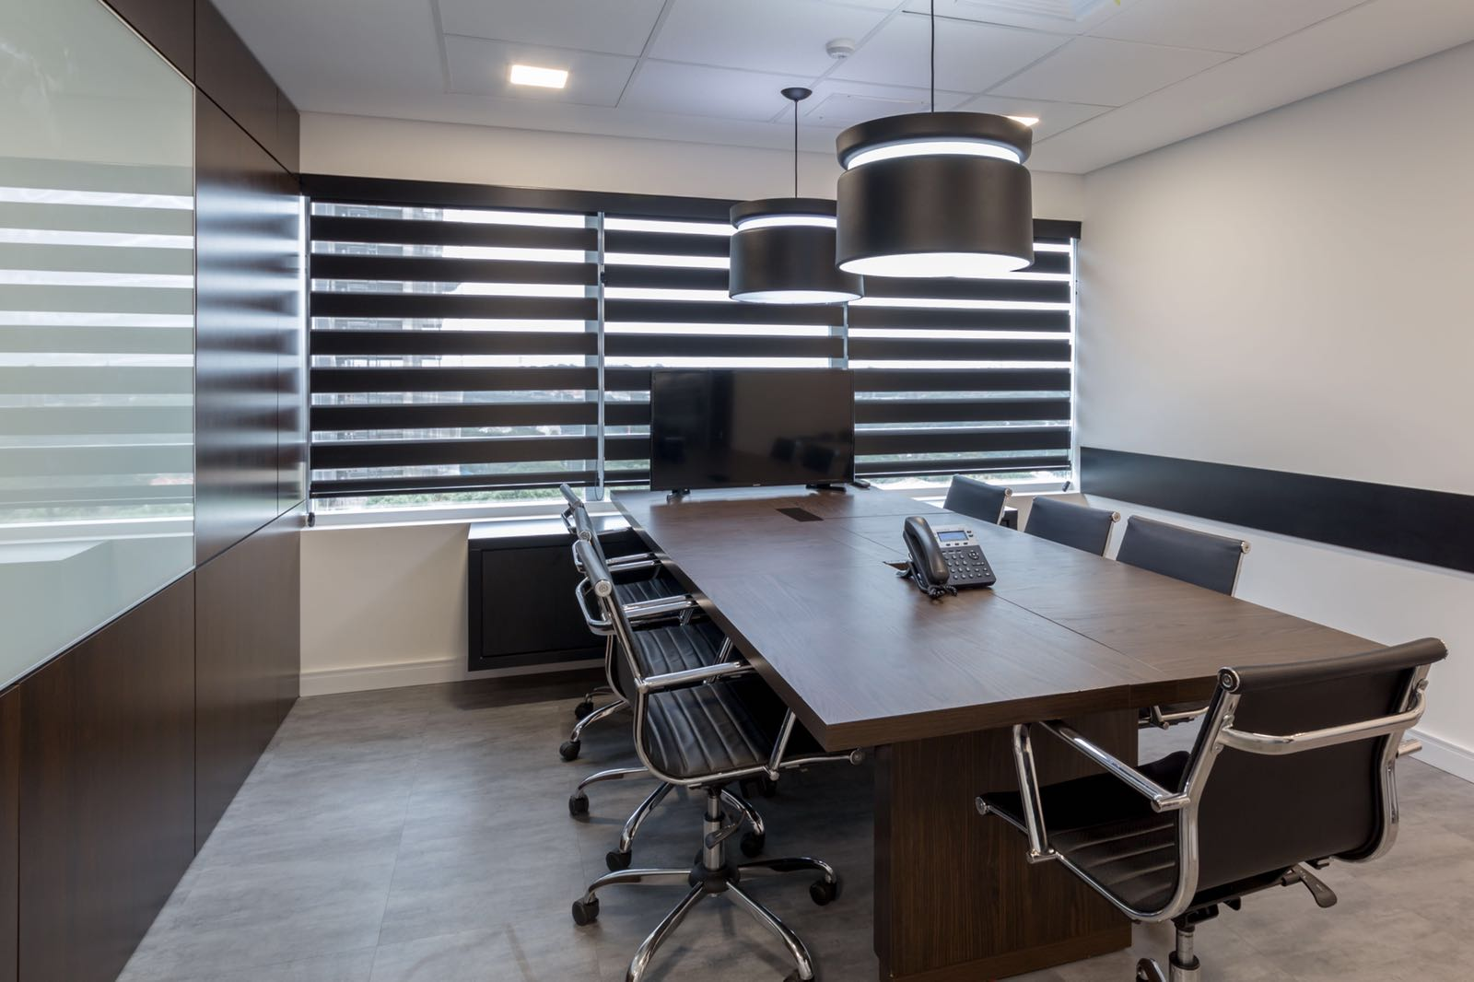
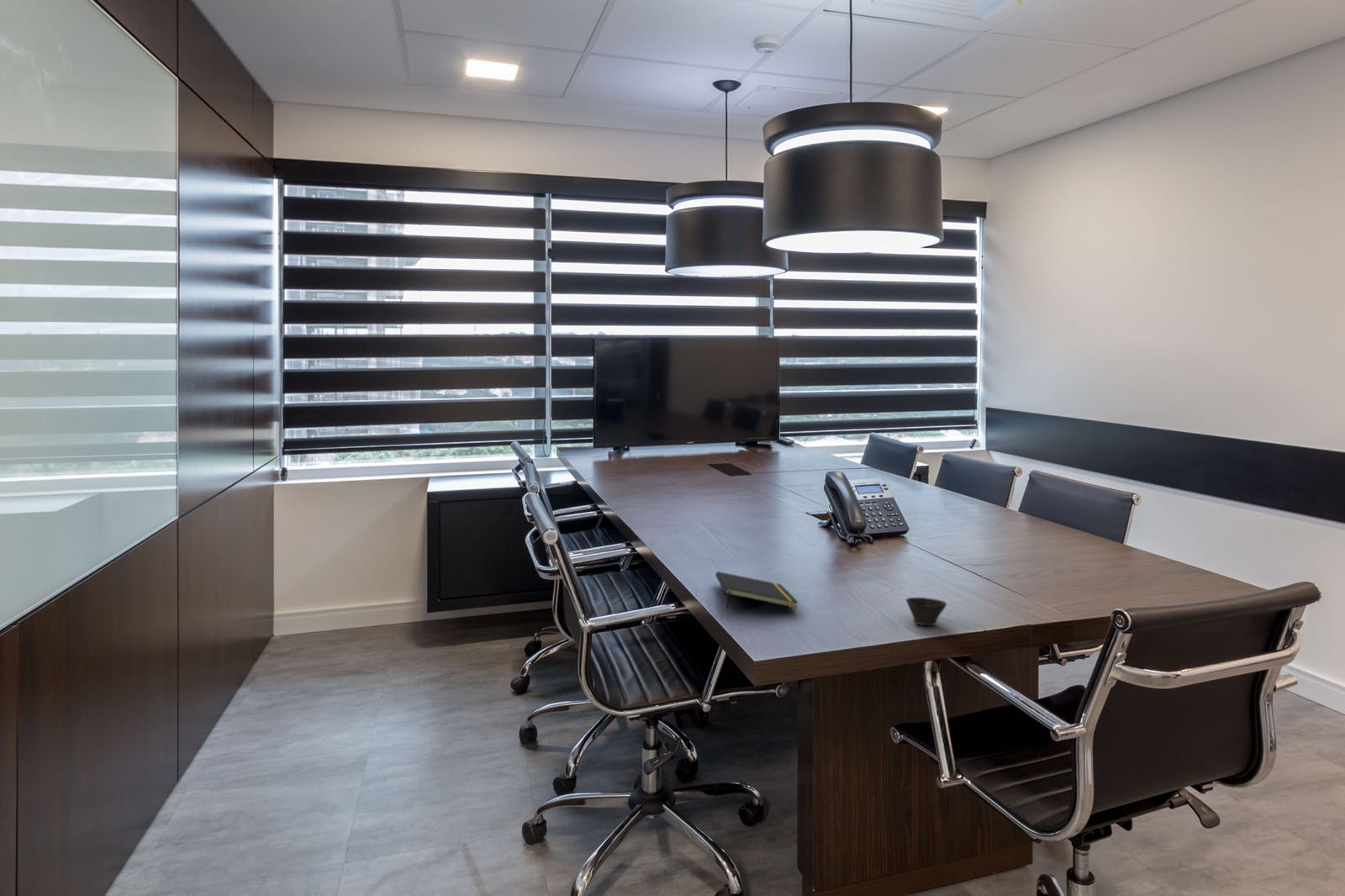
+ cup [905,597,947,626]
+ notepad [715,571,799,609]
